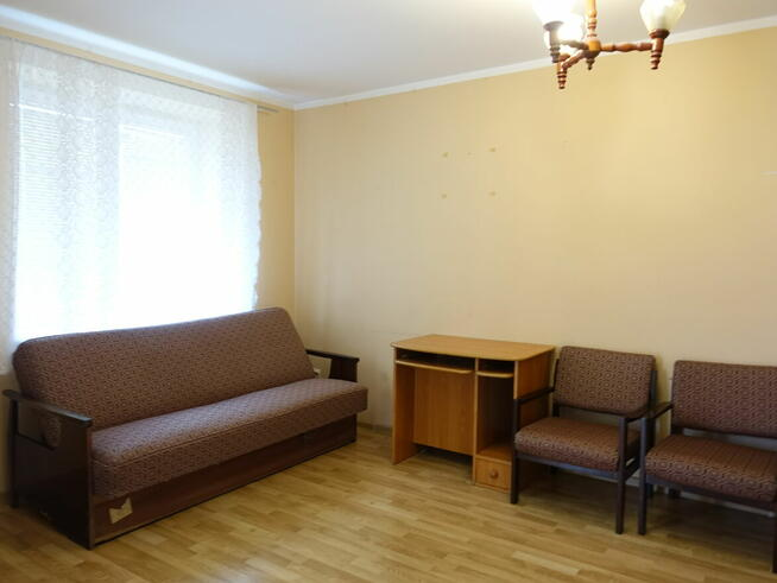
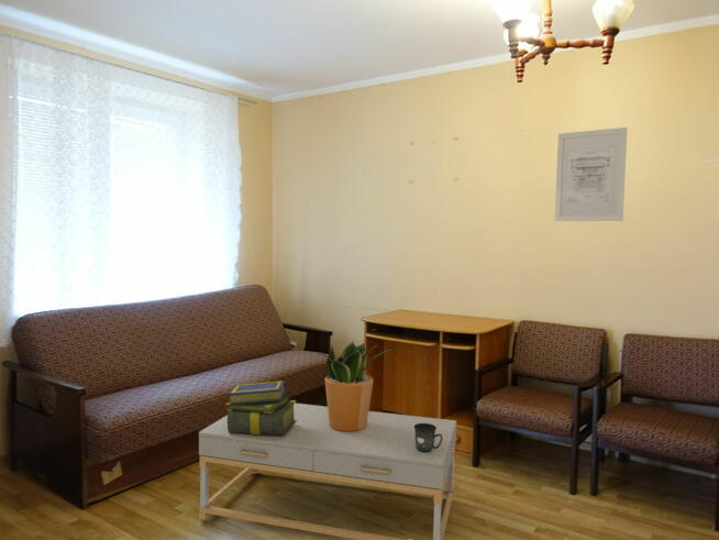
+ coffee table [198,403,457,540]
+ potted plant [317,340,390,432]
+ wall art [554,126,629,222]
+ mug [414,423,442,453]
+ stack of books [225,379,297,436]
